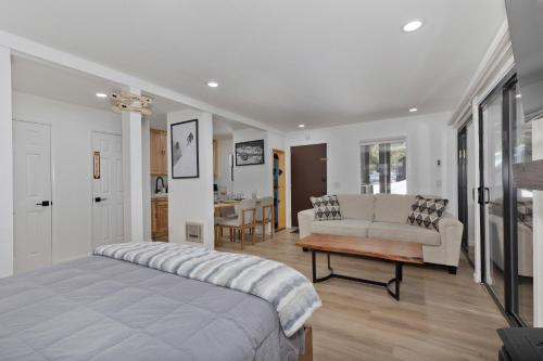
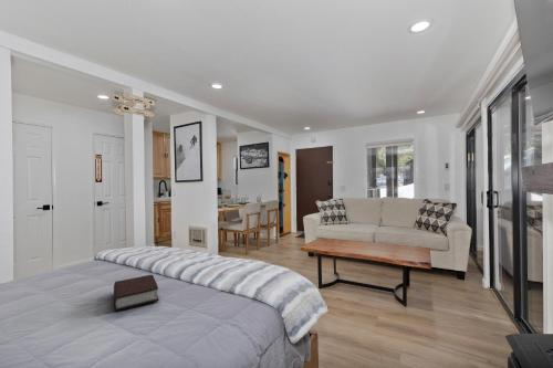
+ bible [113,274,159,313]
